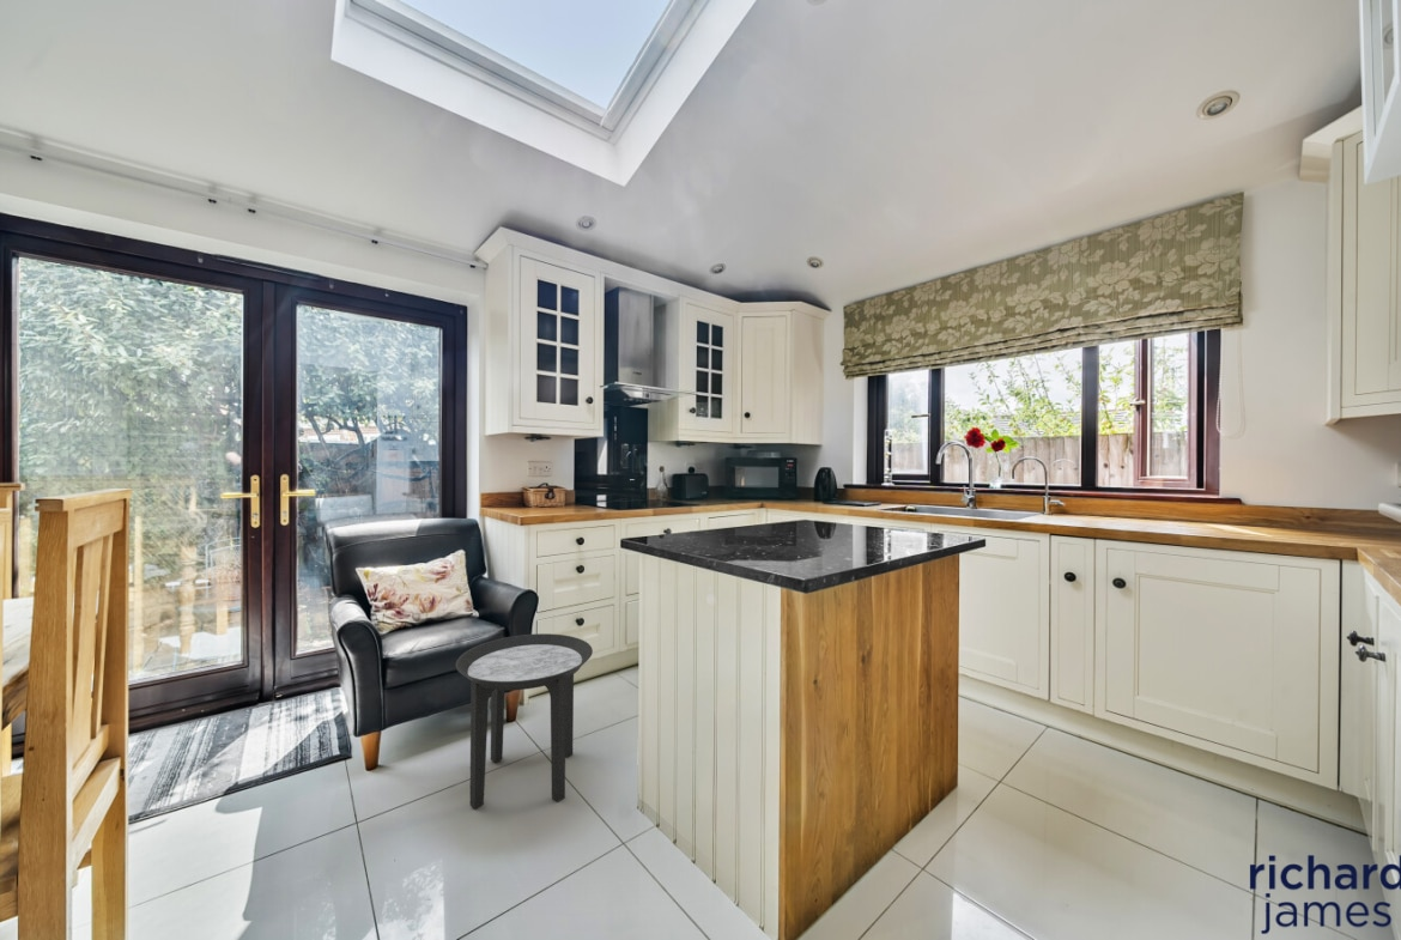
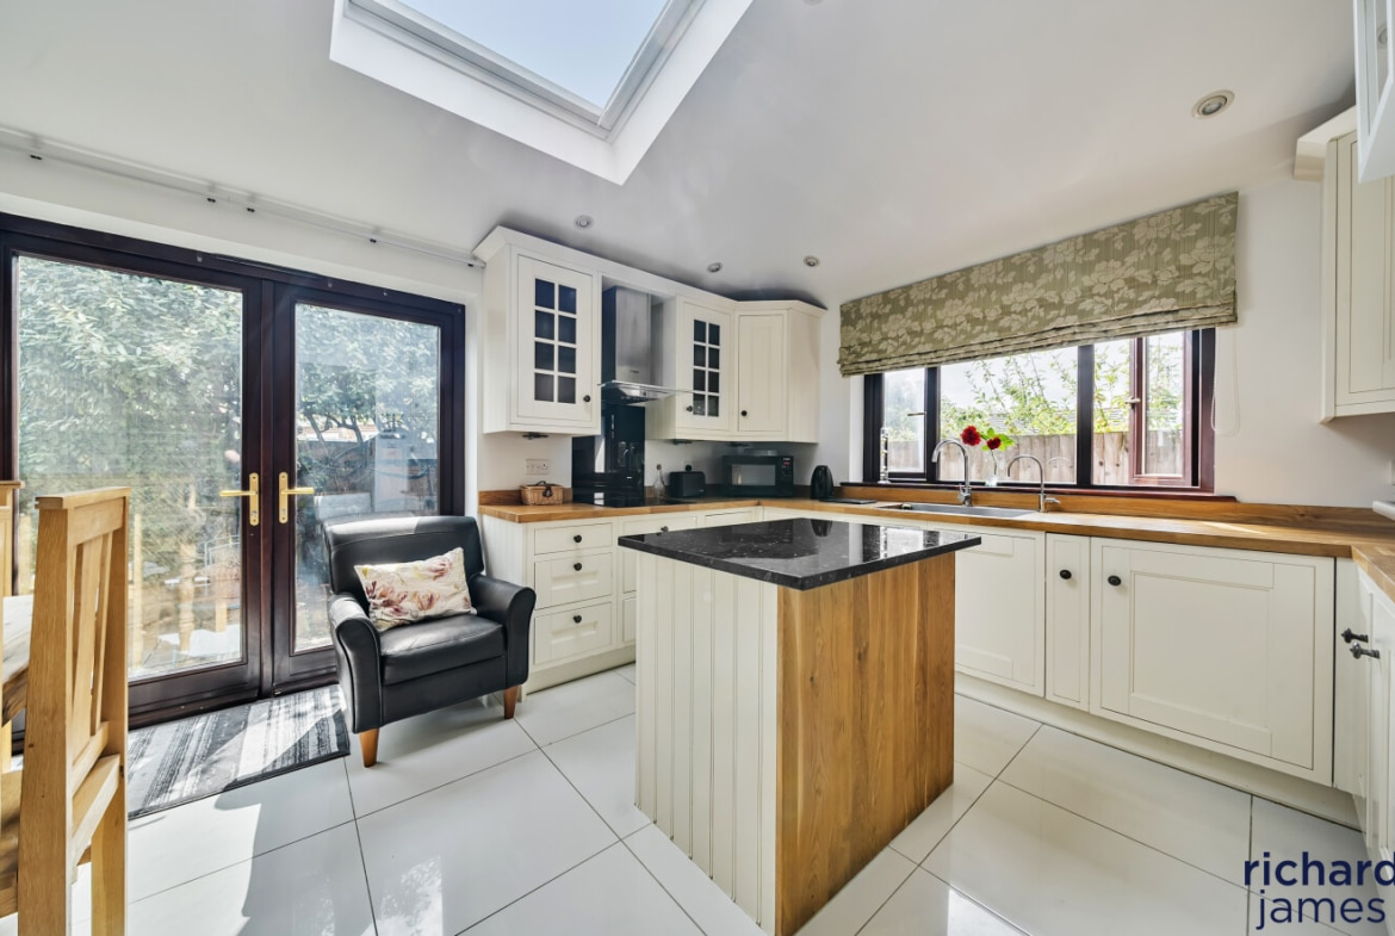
- side table [455,632,594,809]
